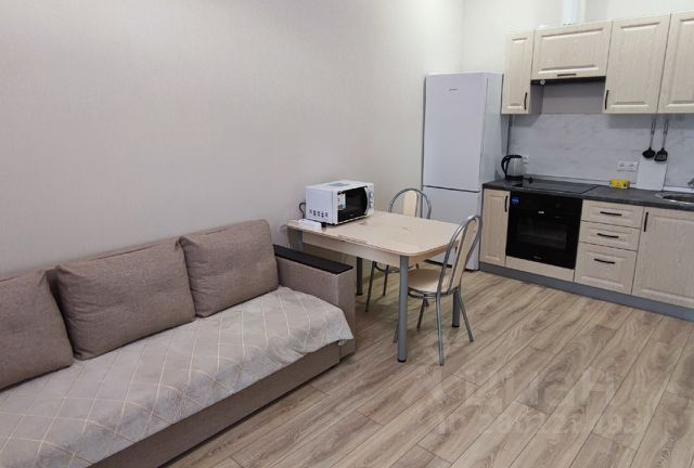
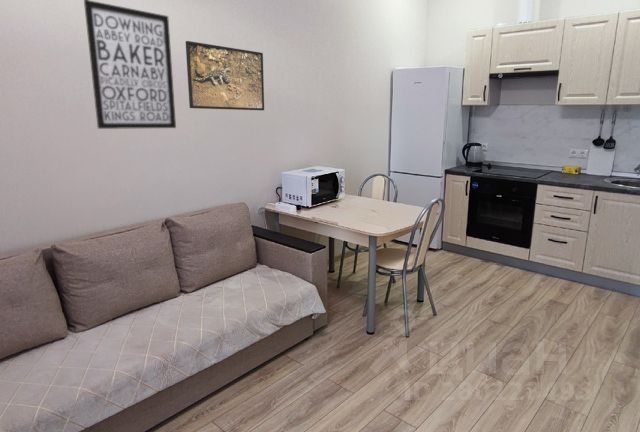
+ wall art [83,0,177,130]
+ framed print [185,40,265,111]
